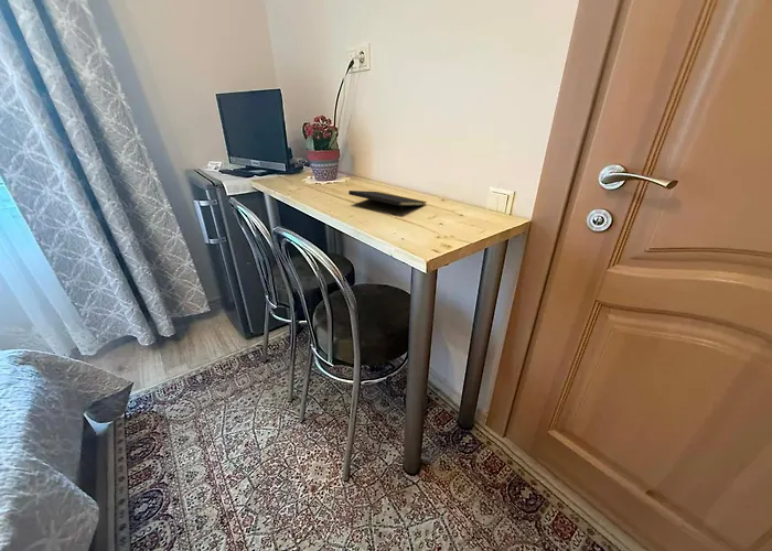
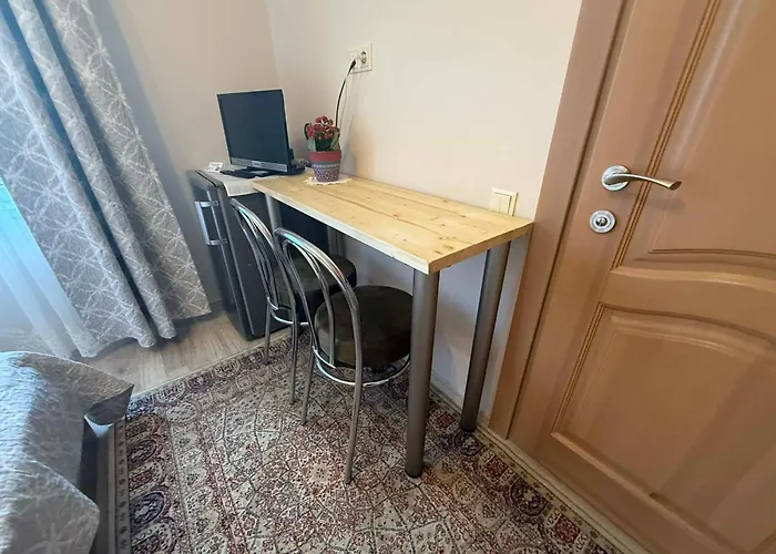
- notepad [347,190,428,217]
